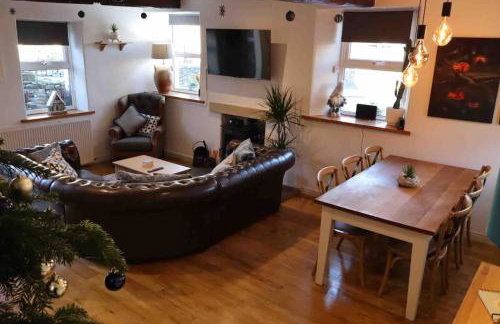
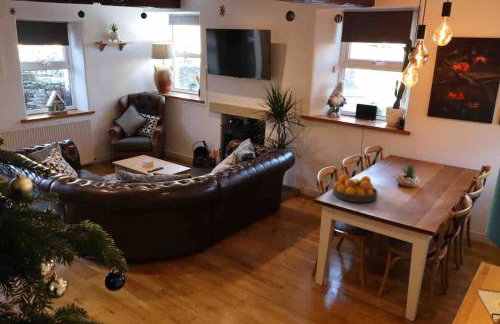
+ fruit bowl [332,173,379,203]
